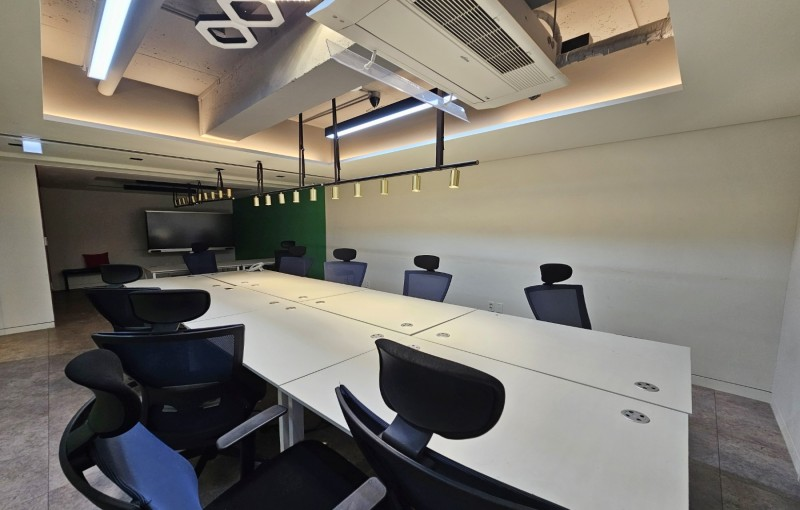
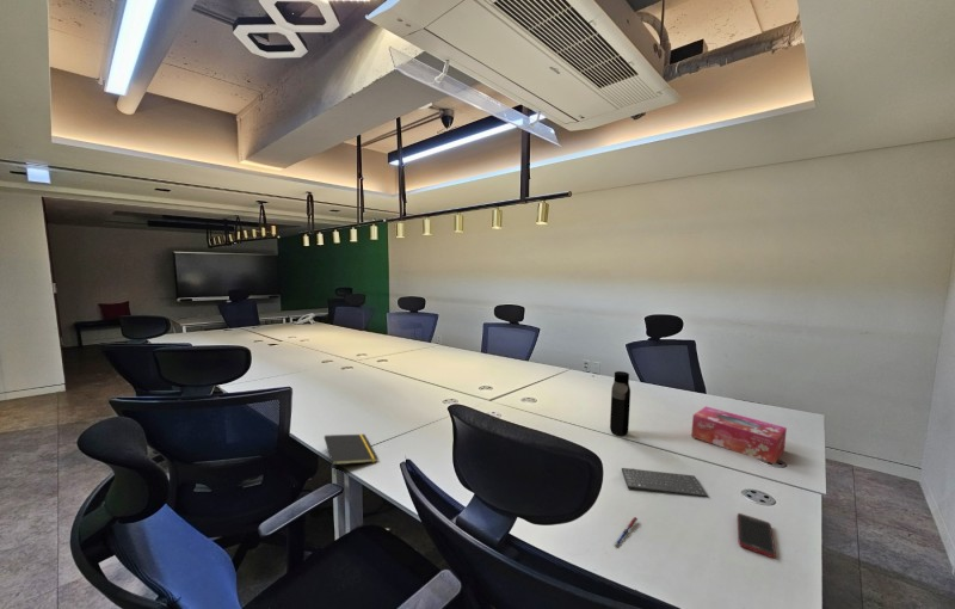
+ notepad [324,433,380,475]
+ tissue box [690,405,788,465]
+ pen [614,516,639,549]
+ cell phone [737,512,777,559]
+ keyboard [621,467,709,499]
+ water bottle [609,370,631,437]
